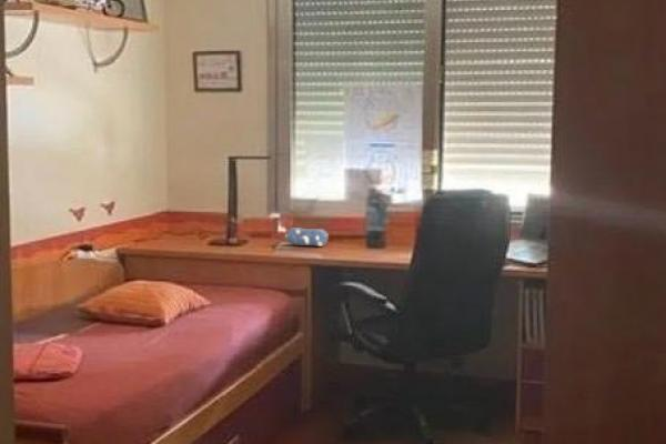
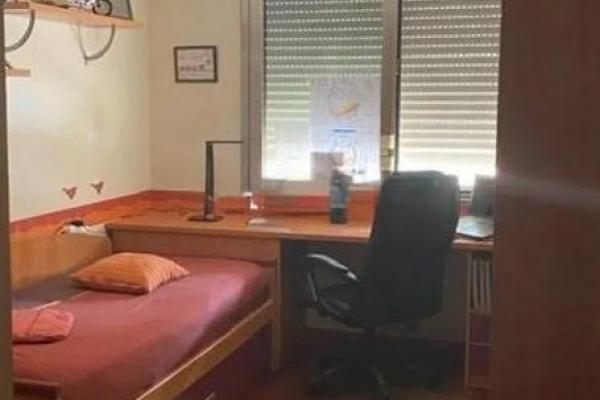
- pencil case [284,226,330,248]
